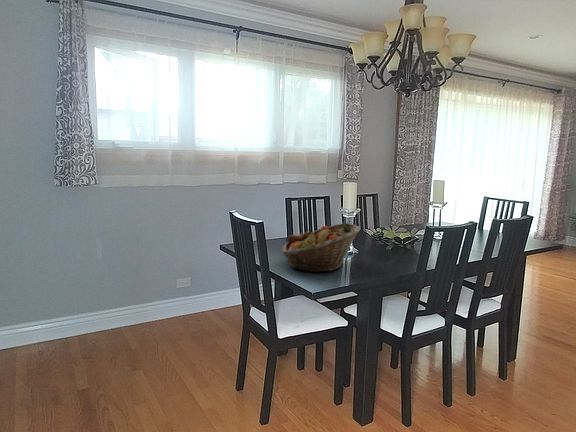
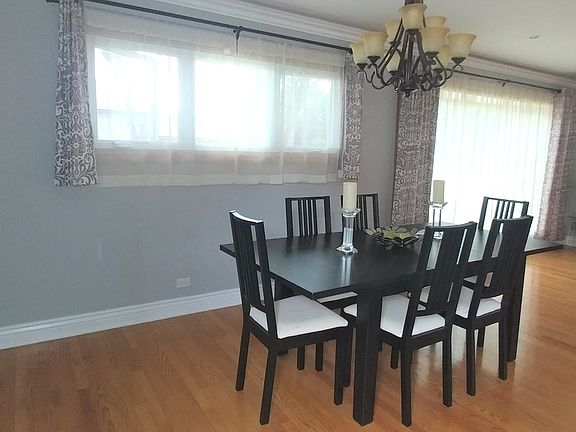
- fruit basket [281,222,361,274]
